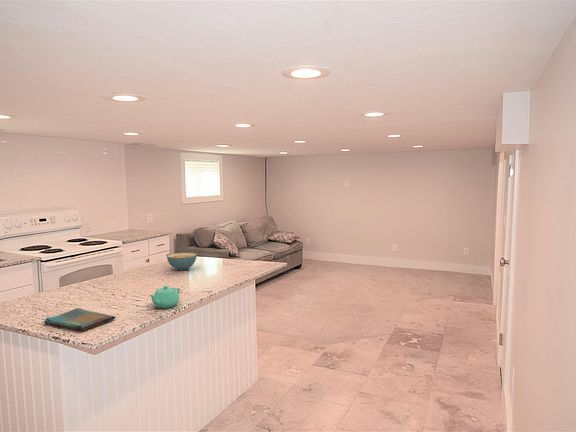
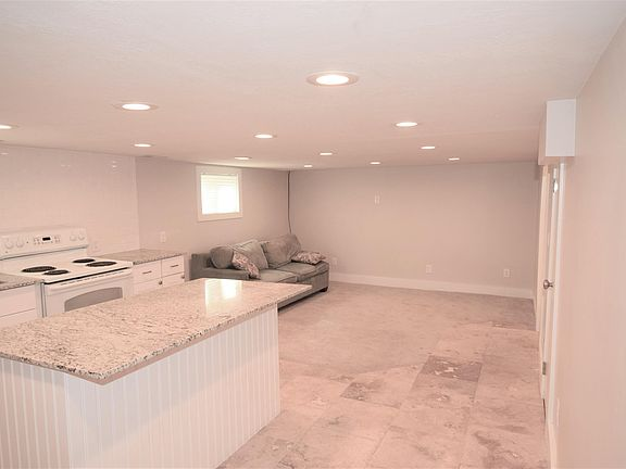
- cereal bowl [166,252,198,271]
- dish towel [43,307,116,332]
- teapot [148,285,181,309]
